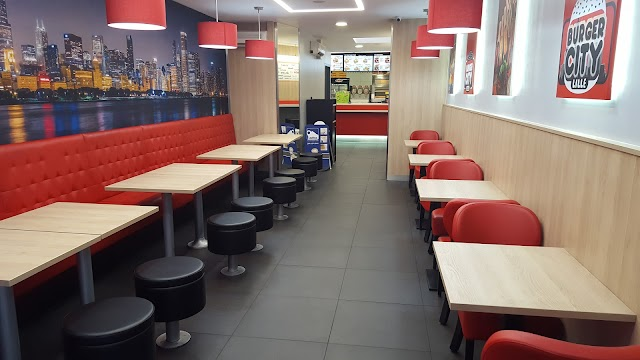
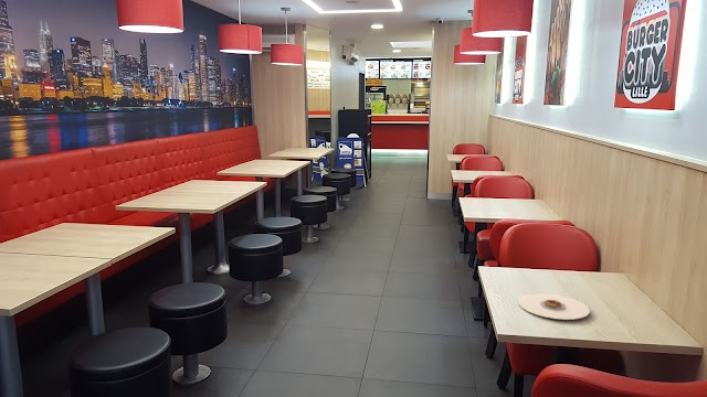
+ plate [517,292,591,321]
